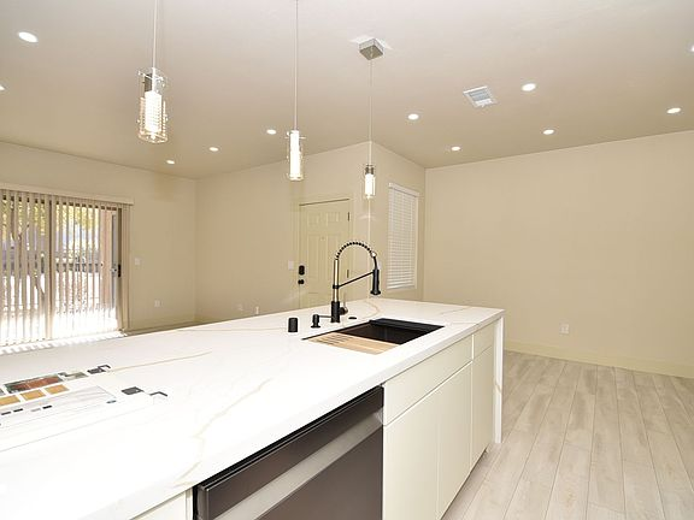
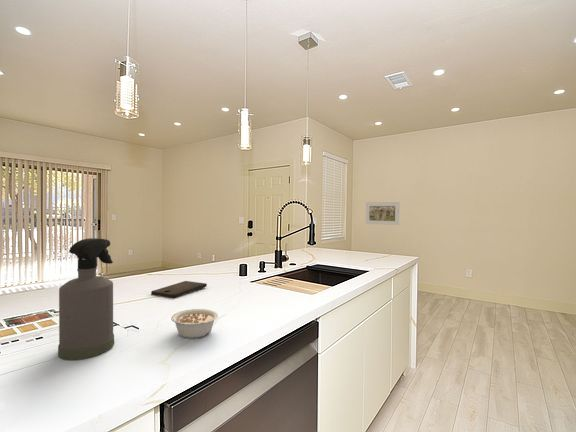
+ cutting board [150,280,208,299]
+ legume [170,308,219,339]
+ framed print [365,201,400,226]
+ spray bottle [57,237,115,361]
